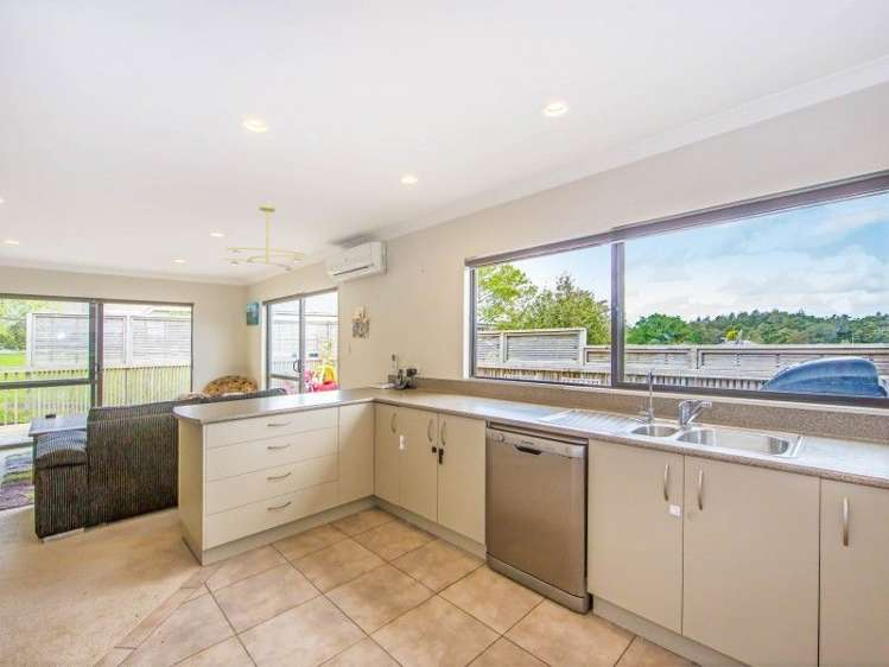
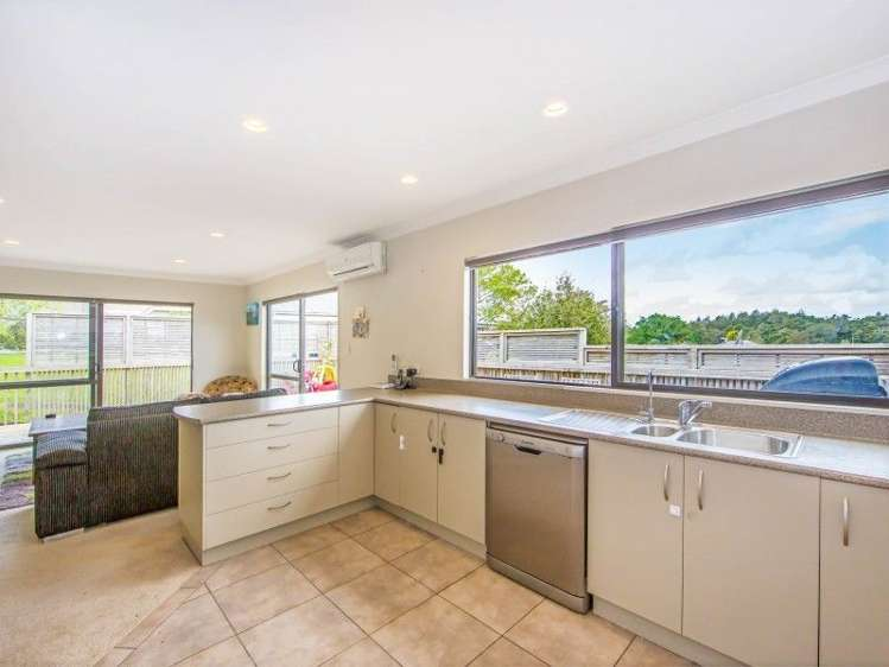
- ceiling light fixture [220,204,310,274]
